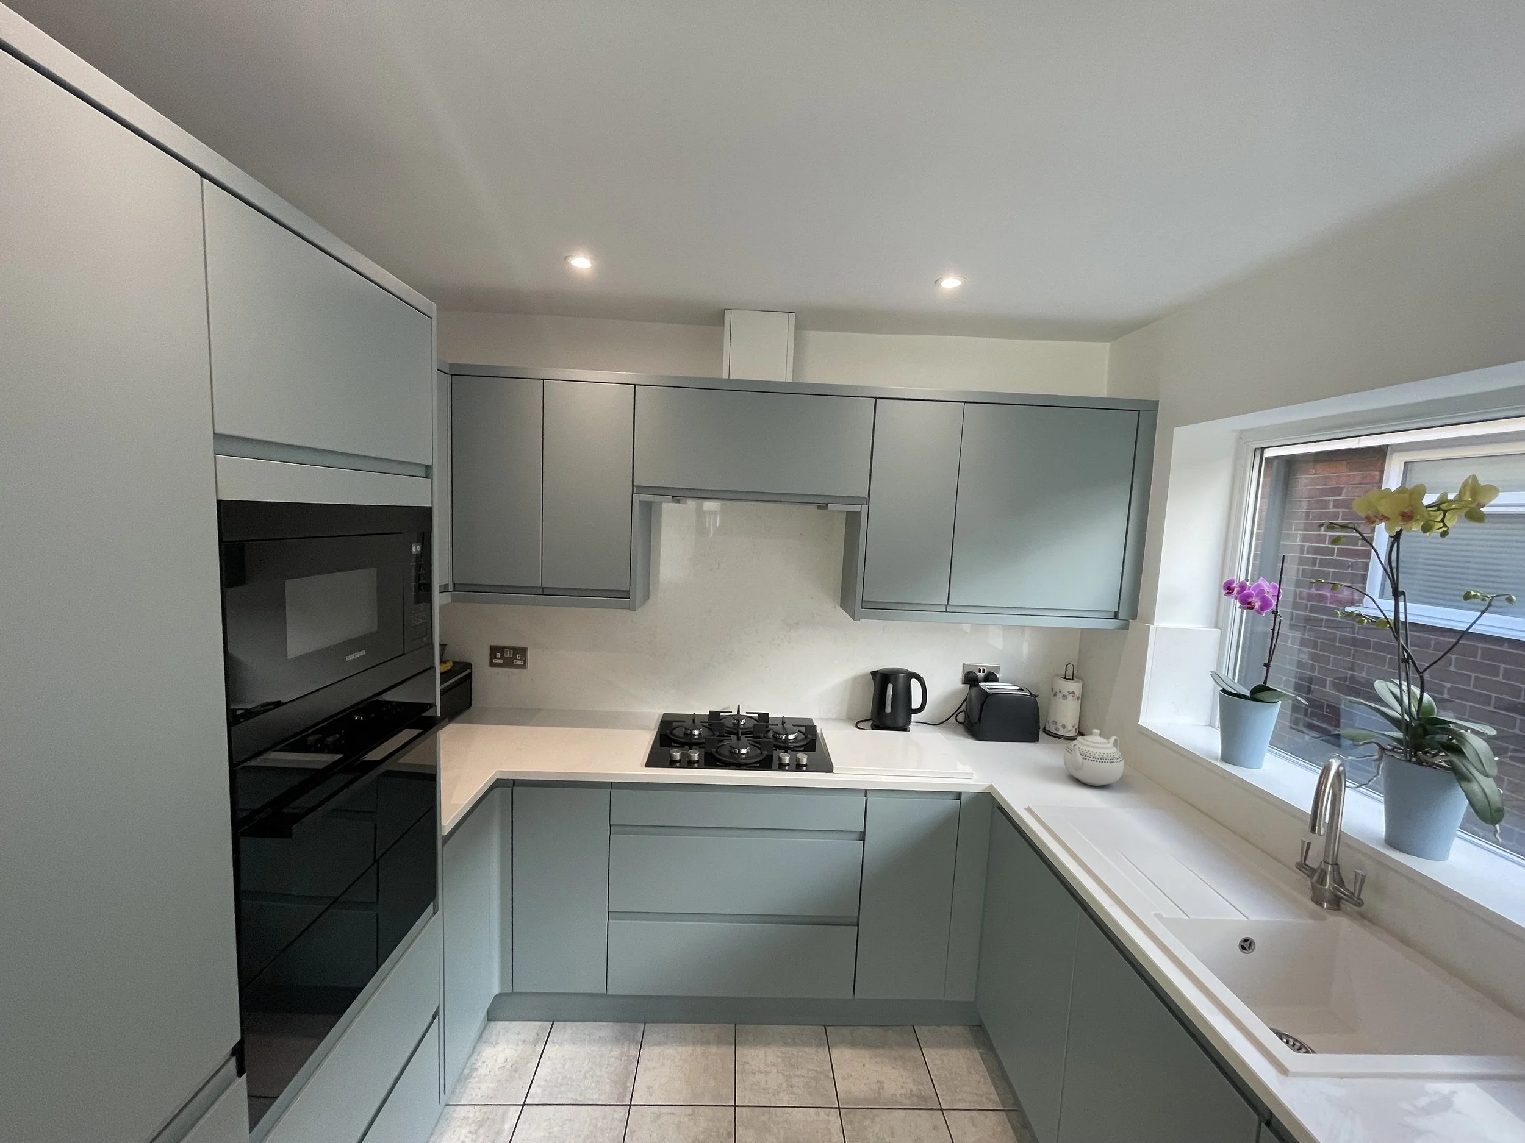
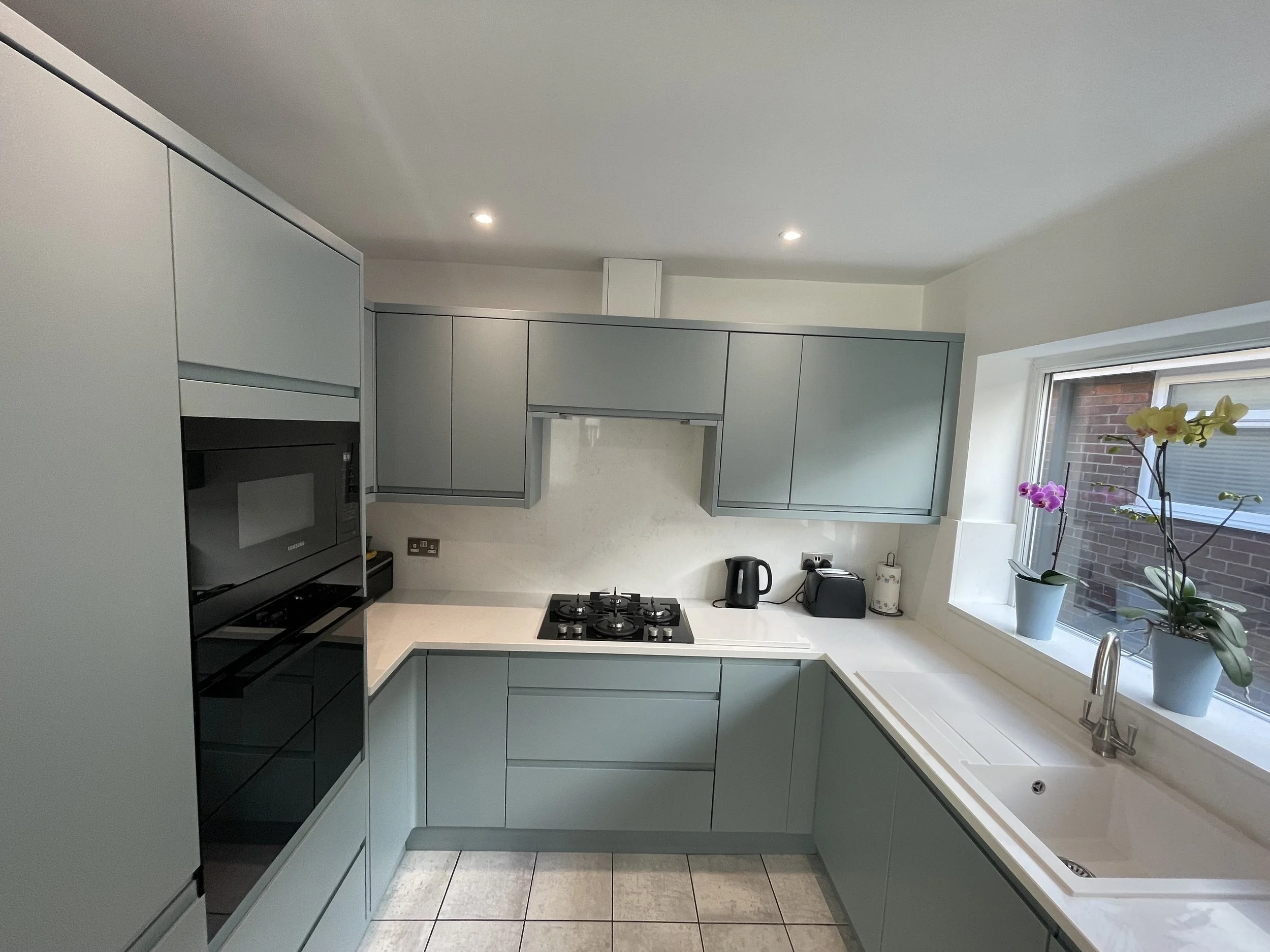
- teapot [1063,729,1125,786]
